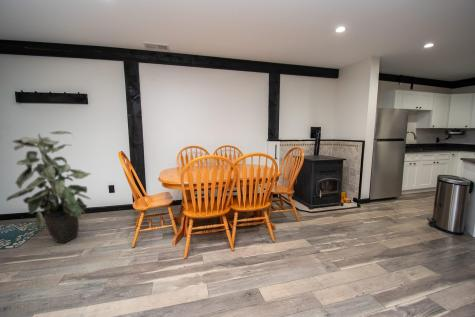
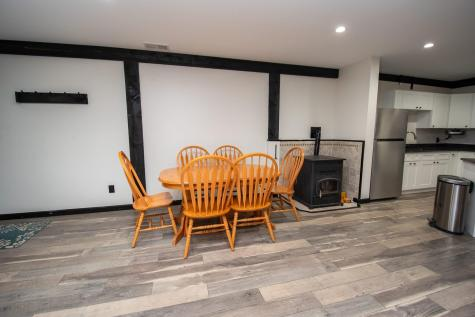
- indoor plant [5,130,92,245]
